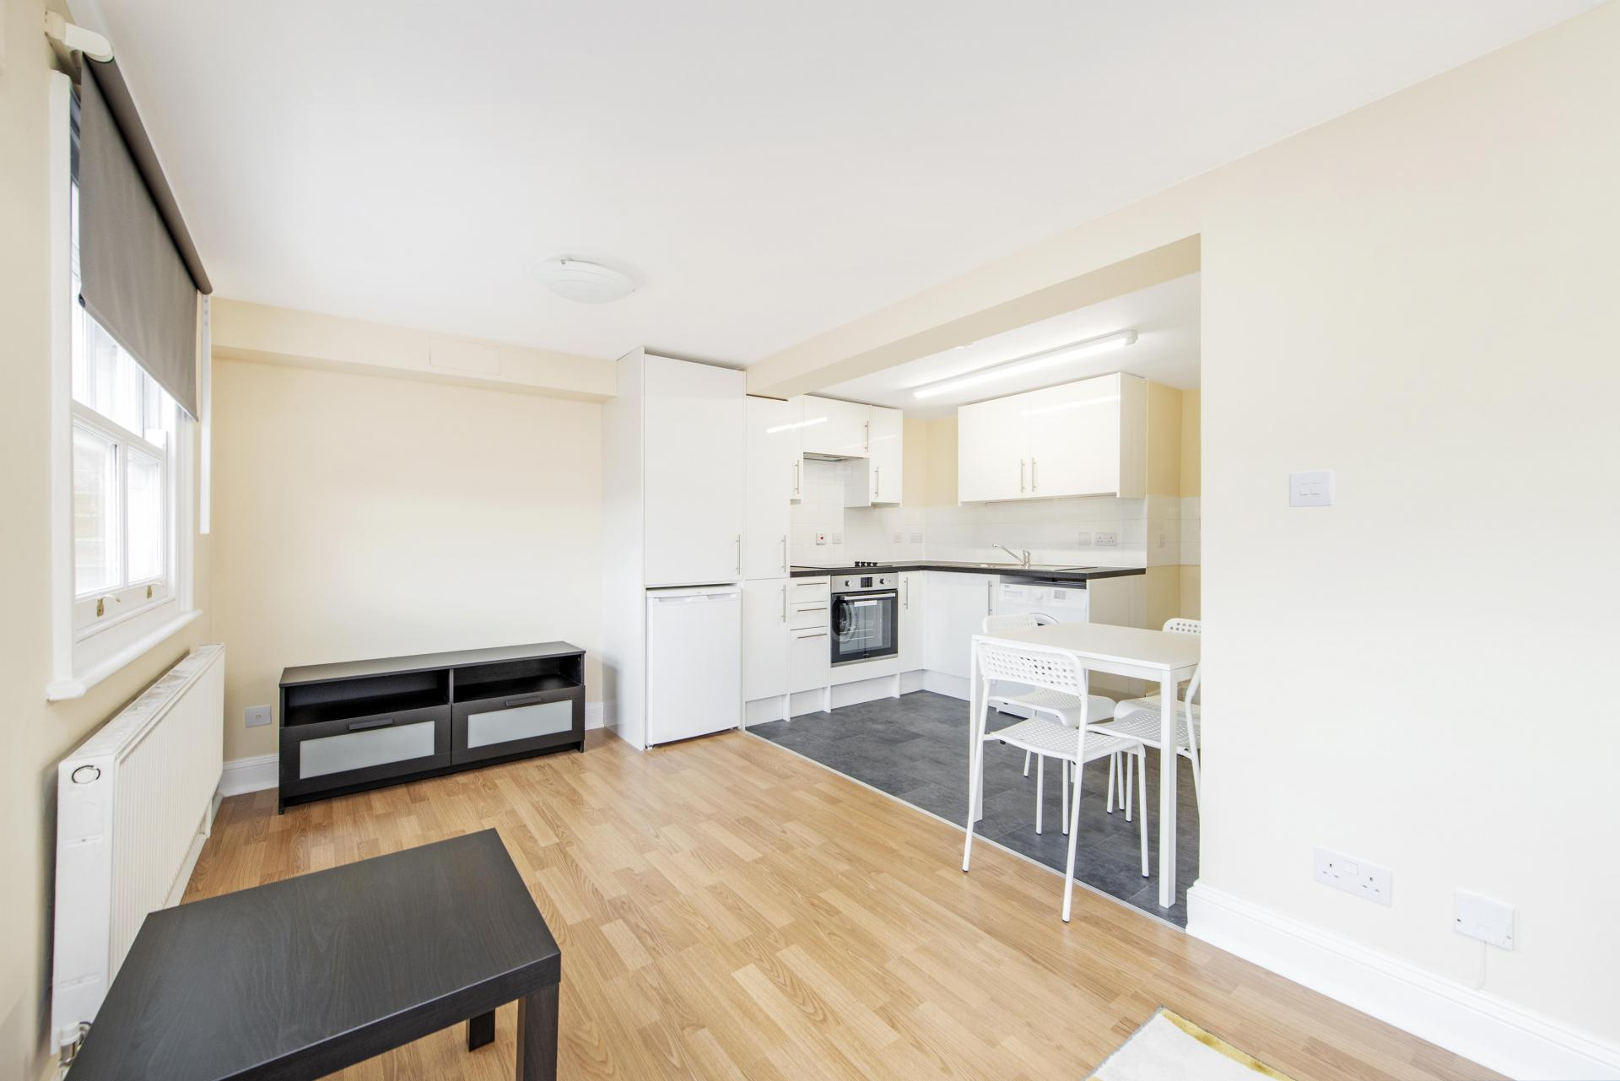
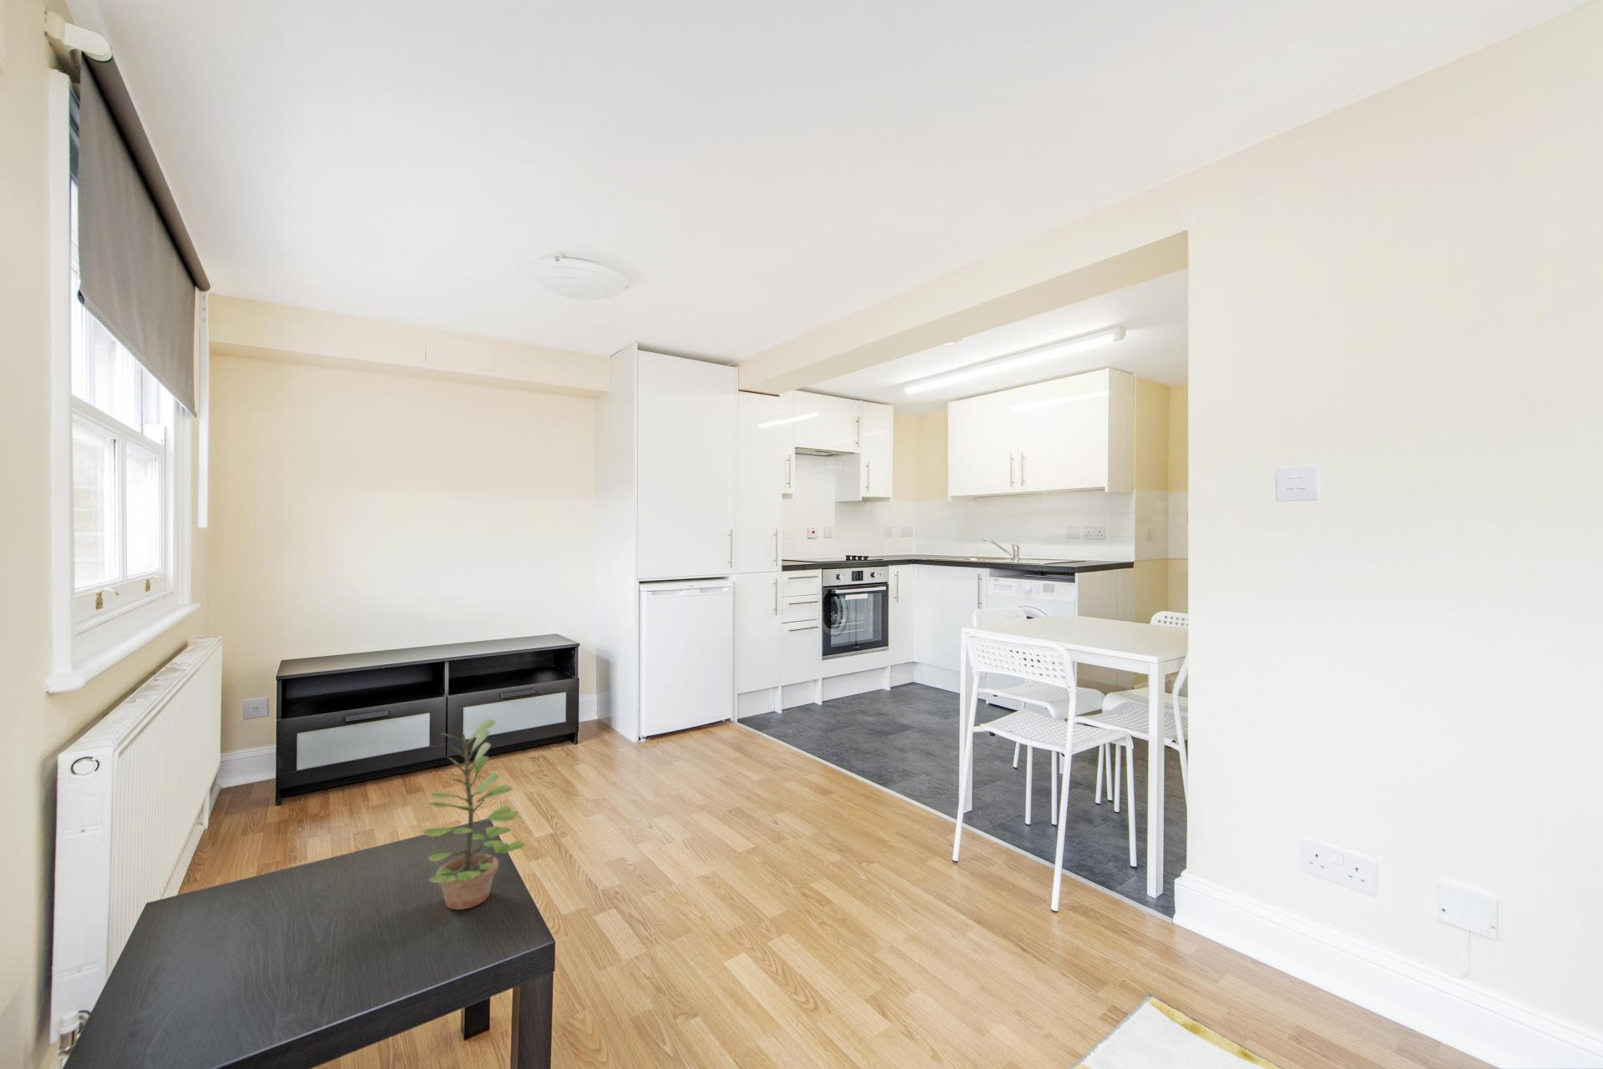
+ plant [421,718,526,910]
